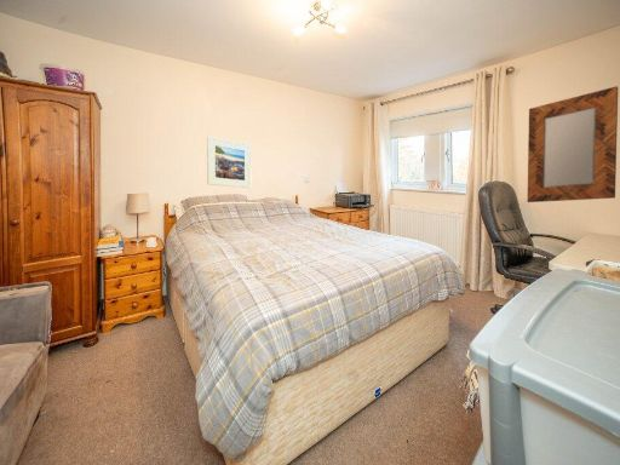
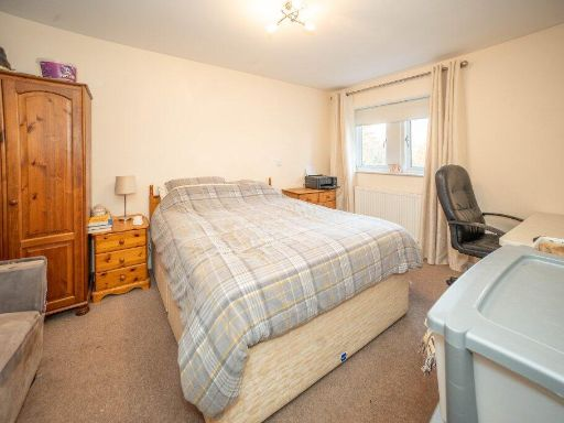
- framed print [206,136,253,189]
- home mirror [526,85,619,203]
